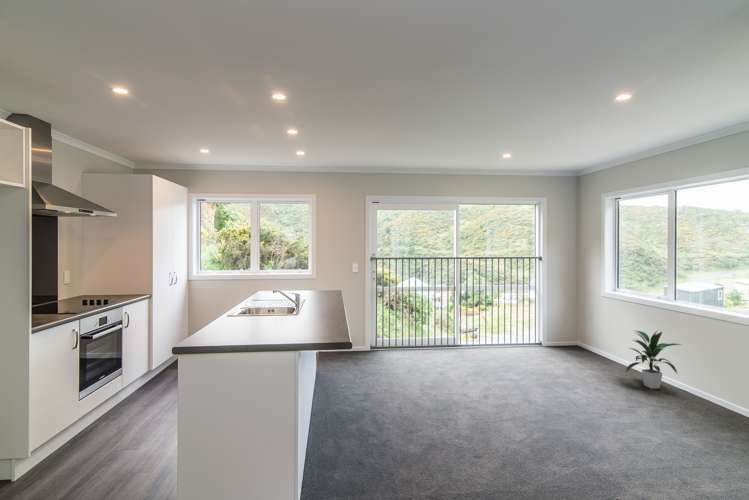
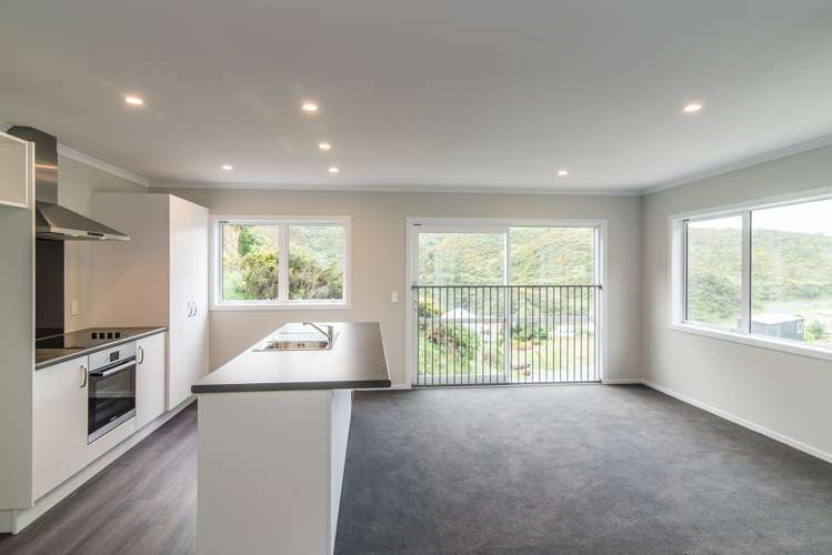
- indoor plant [624,329,682,390]
